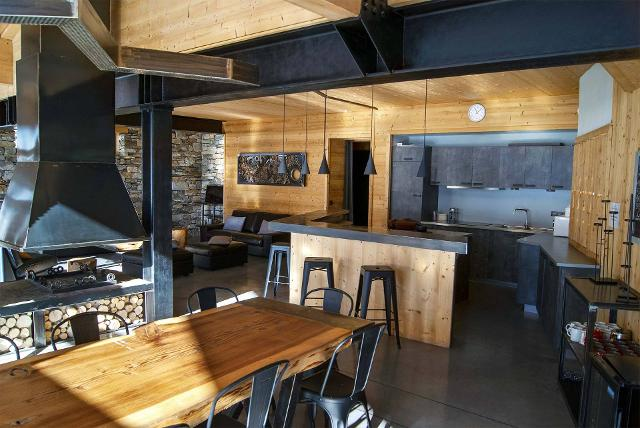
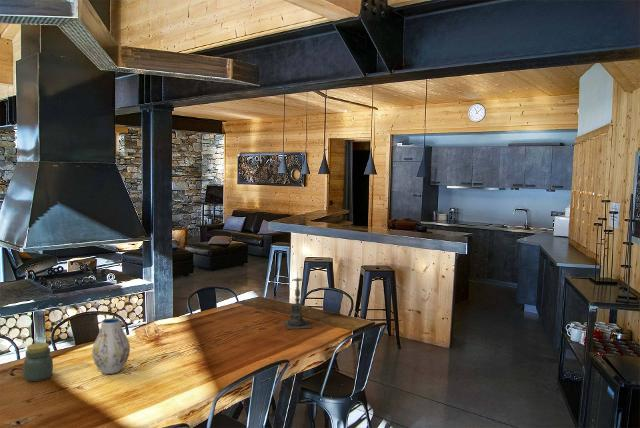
+ vase [91,317,131,375]
+ jar [22,342,54,382]
+ candle holder [282,270,313,330]
